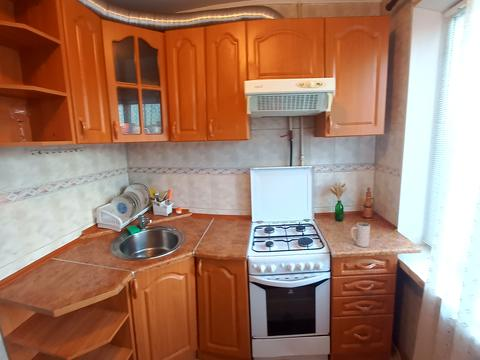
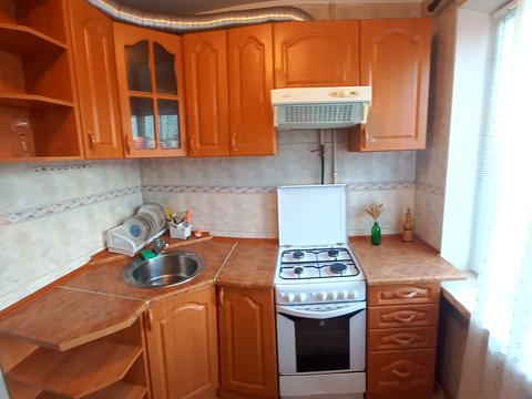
- mug [350,222,371,248]
